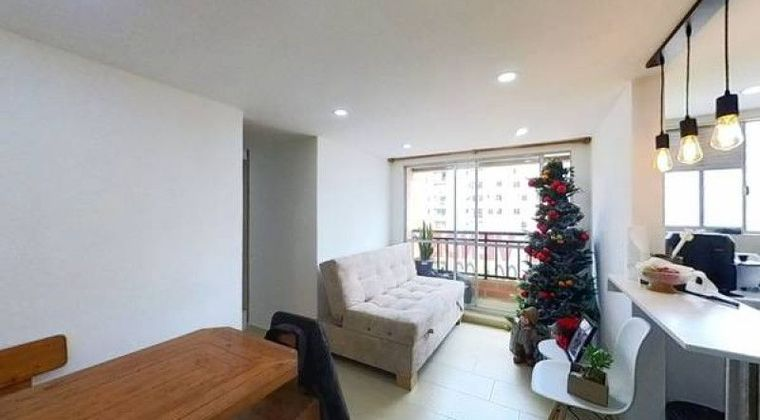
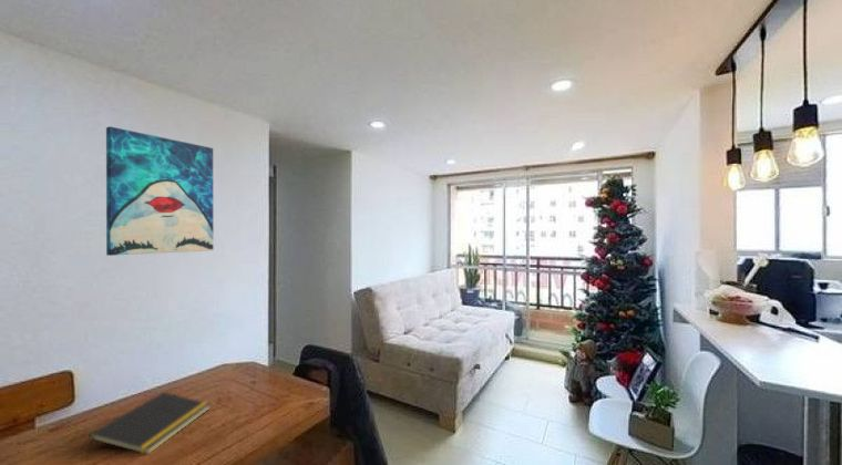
+ wall art [105,125,215,257]
+ notepad [86,391,212,455]
